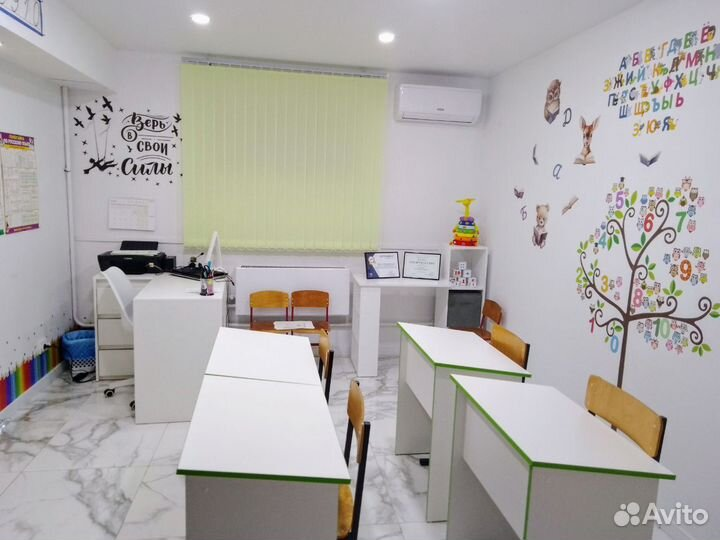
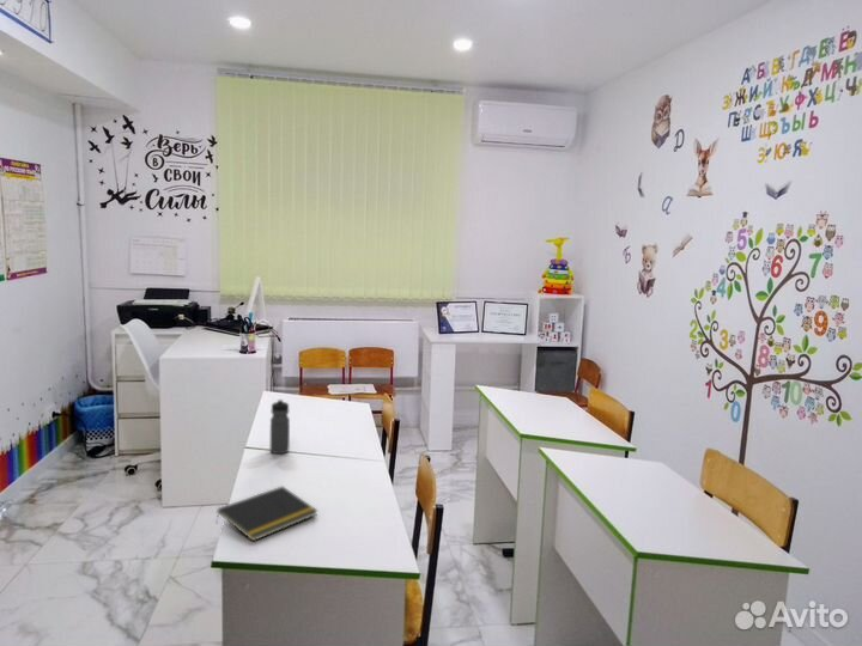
+ notepad [214,484,318,542]
+ water bottle [269,398,291,455]
